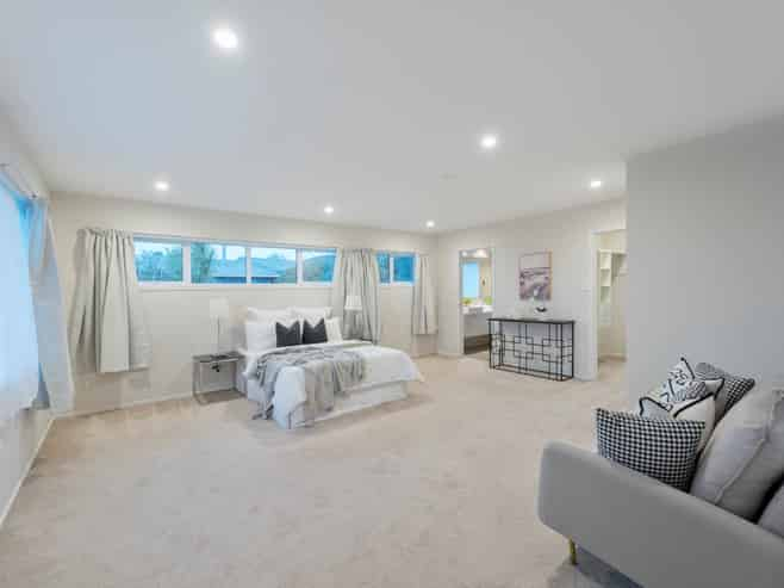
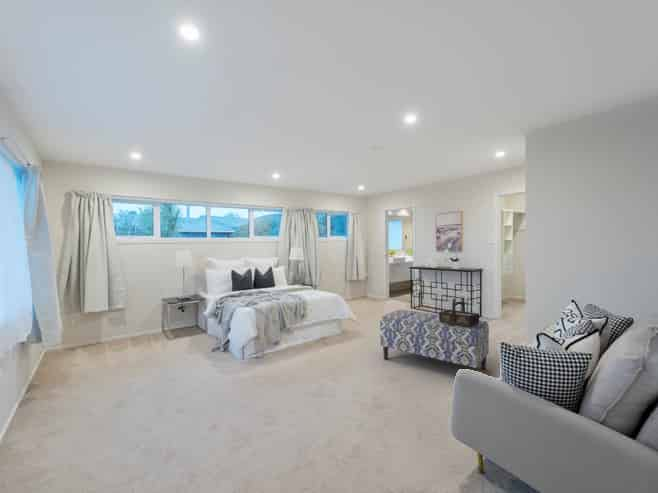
+ bench [379,308,490,372]
+ decorative box [438,296,480,326]
